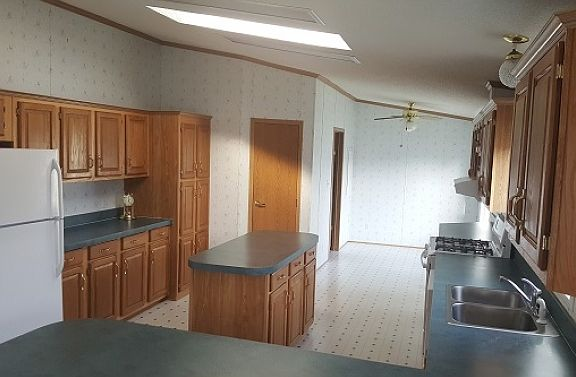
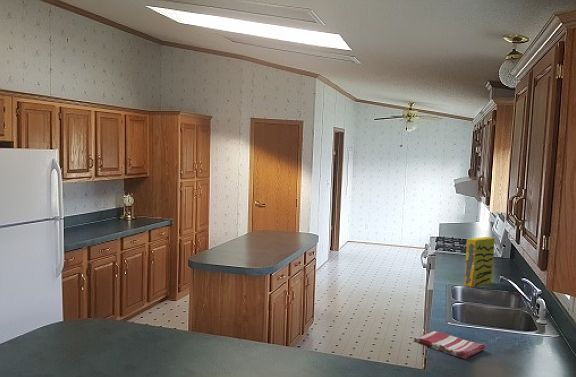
+ cereal box [464,236,496,288]
+ dish towel [413,330,486,360]
